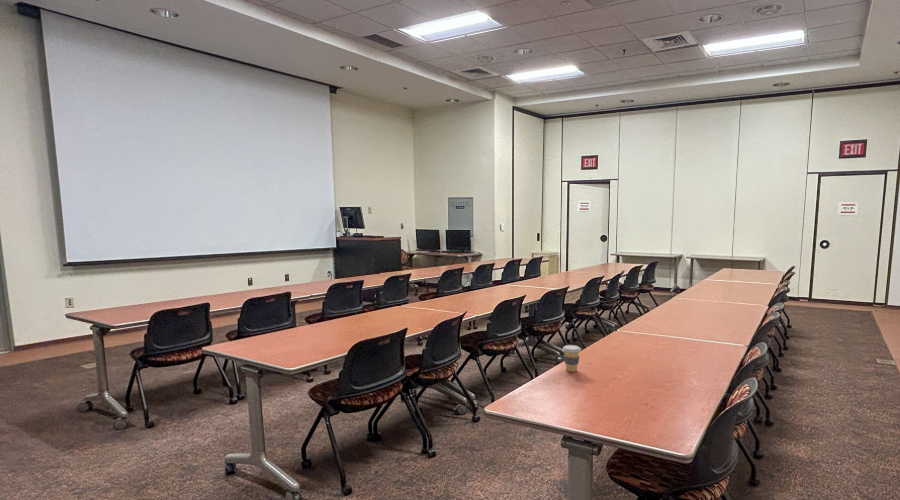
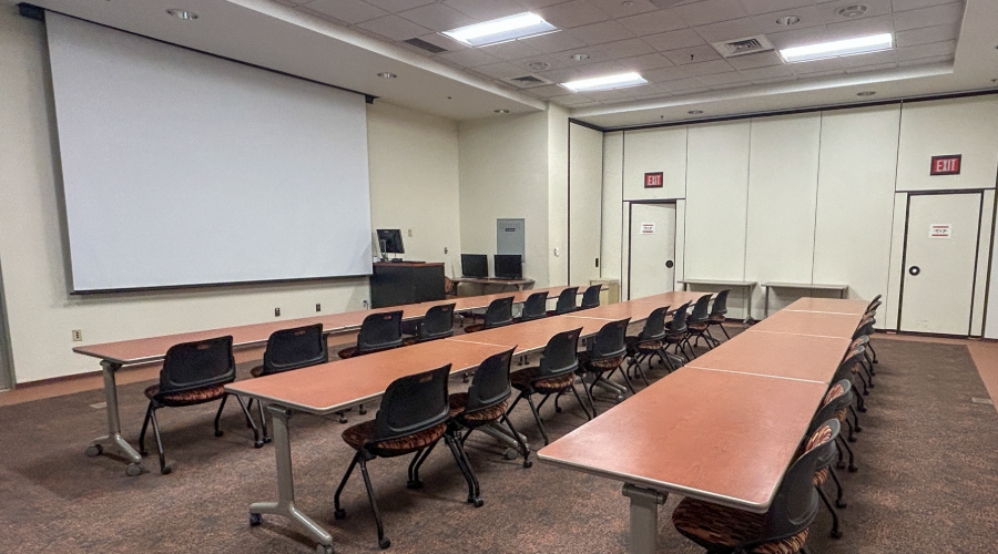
- coffee cup [562,344,582,373]
